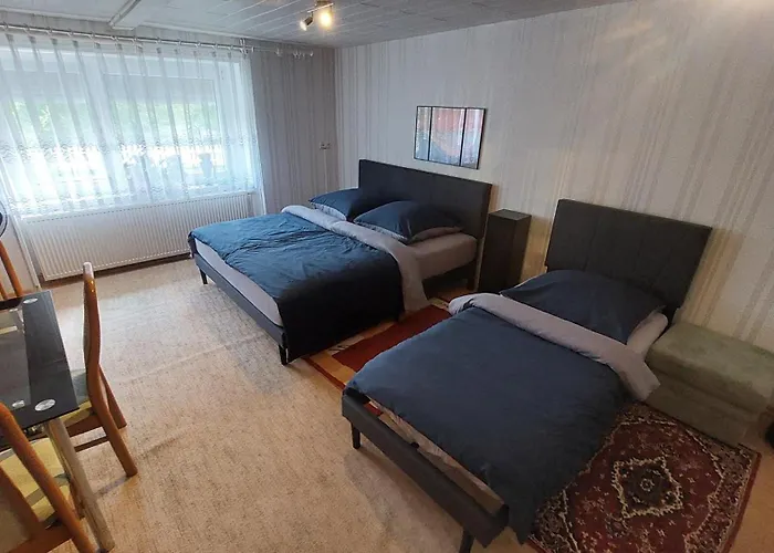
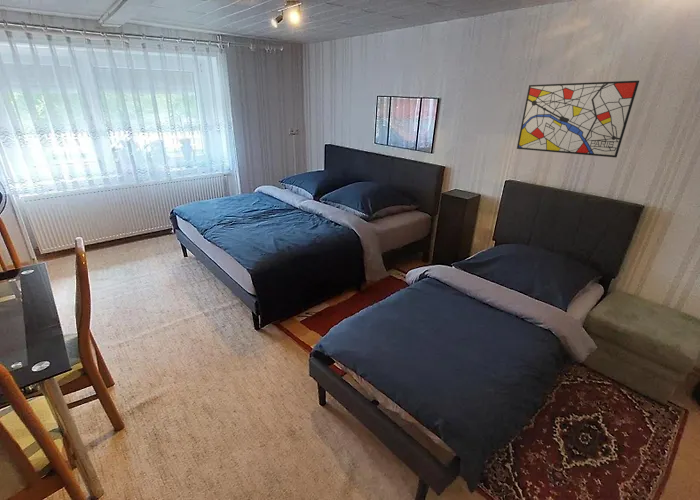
+ wall art [516,80,640,158]
